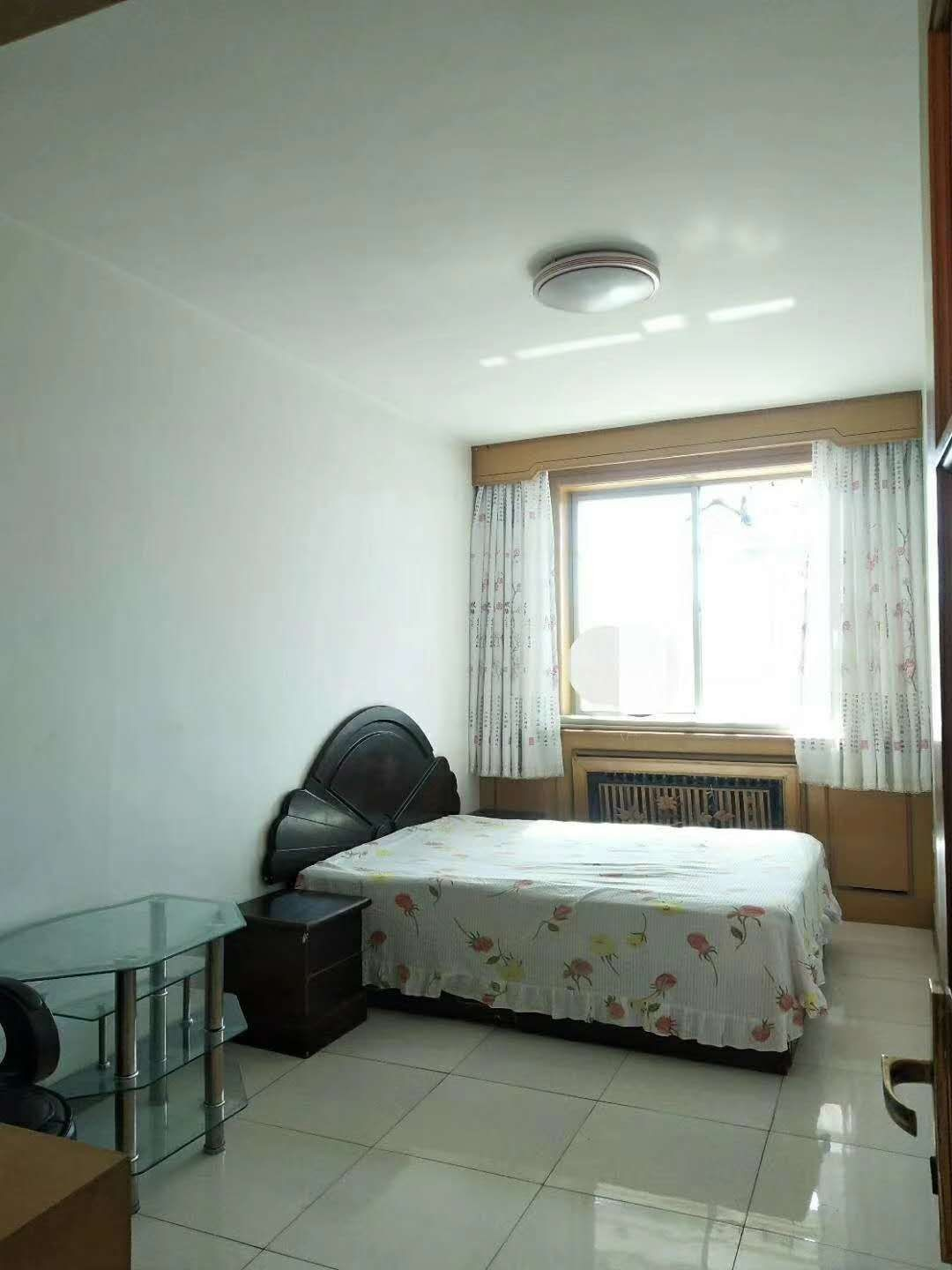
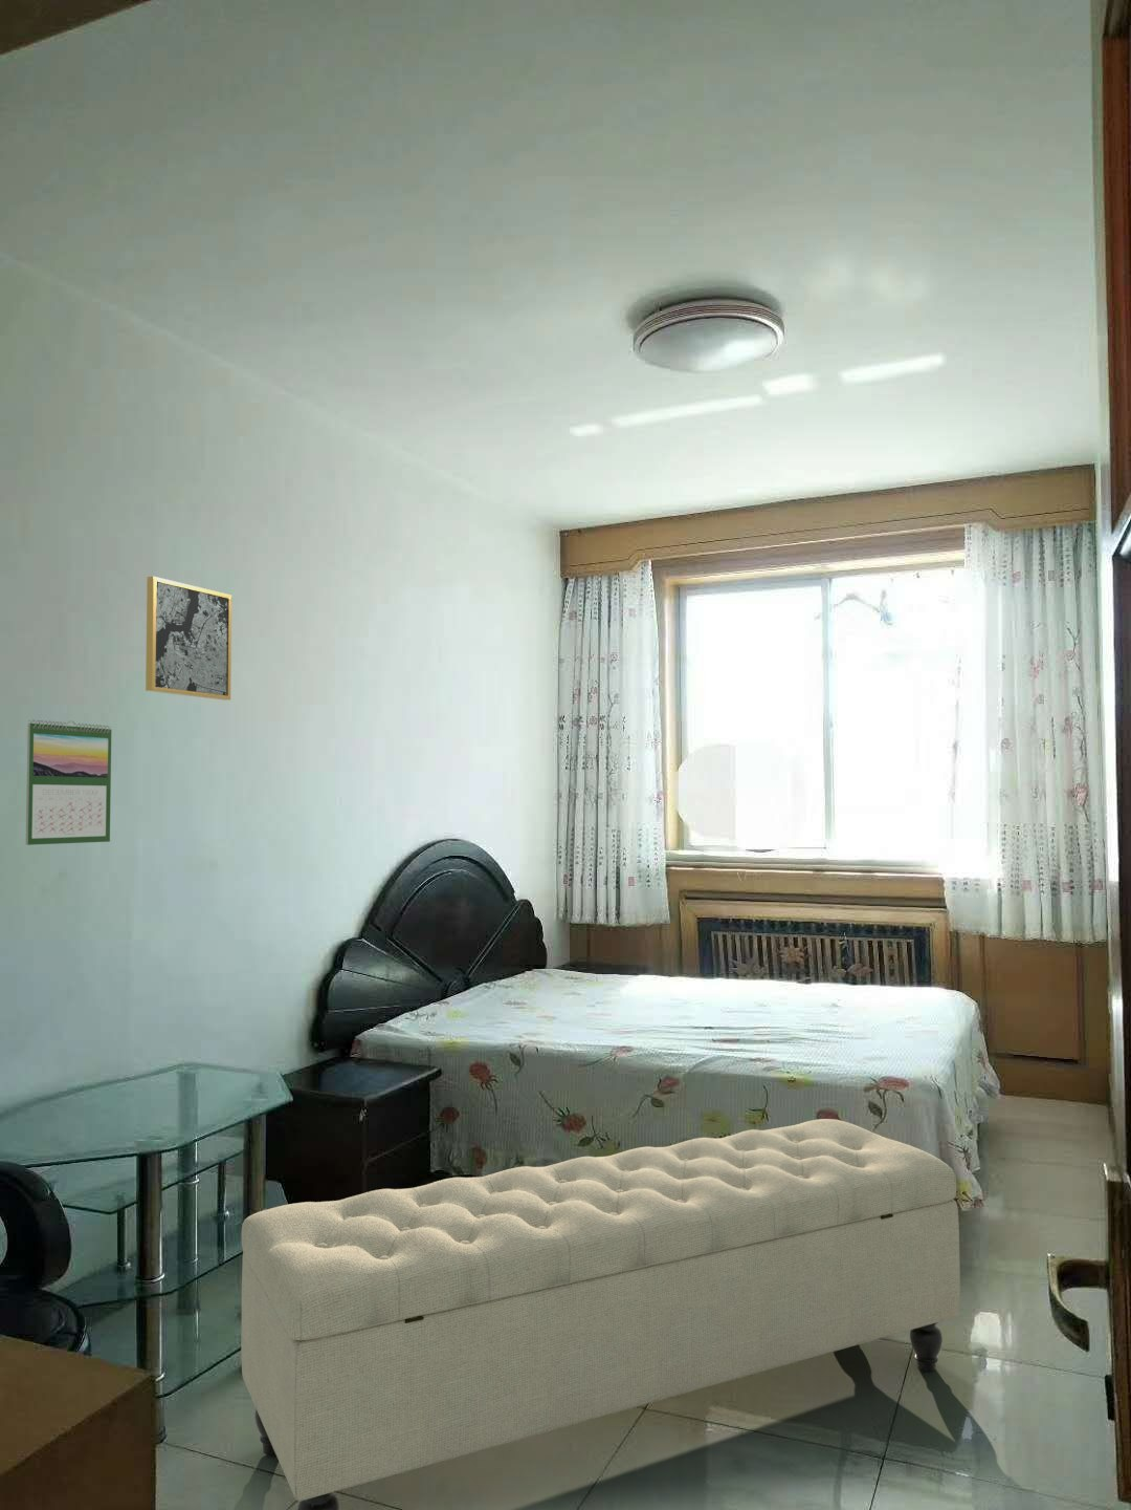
+ calendar [25,718,112,847]
+ bench [240,1118,961,1510]
+ wall art [145,575,233,701]
